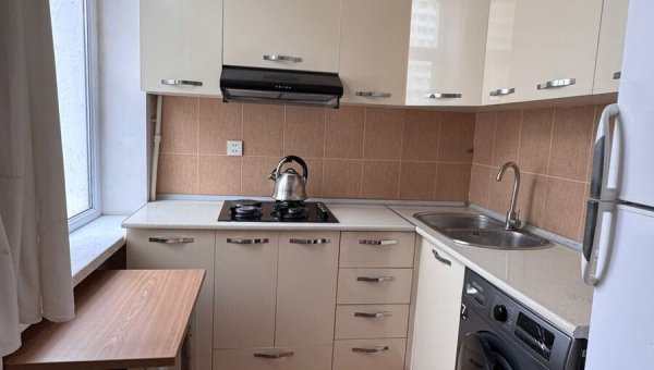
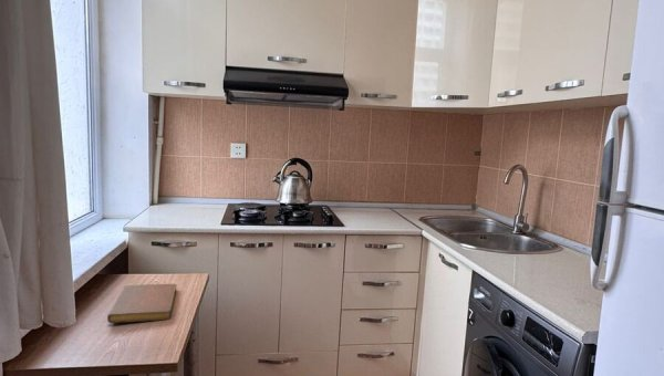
+ notebook [106,283,177,324]
